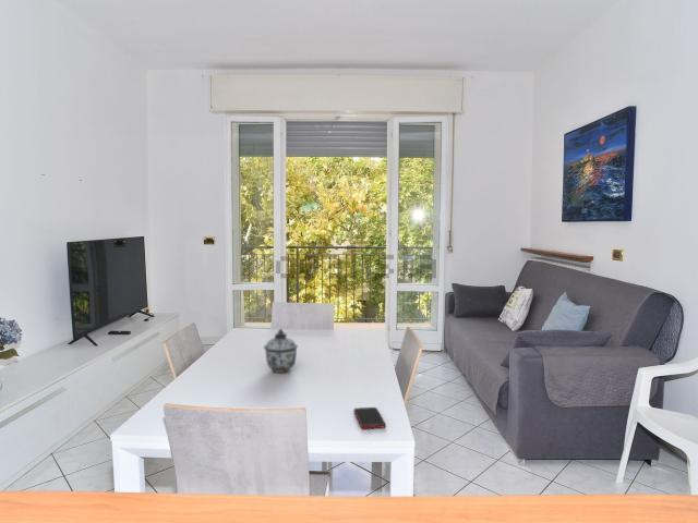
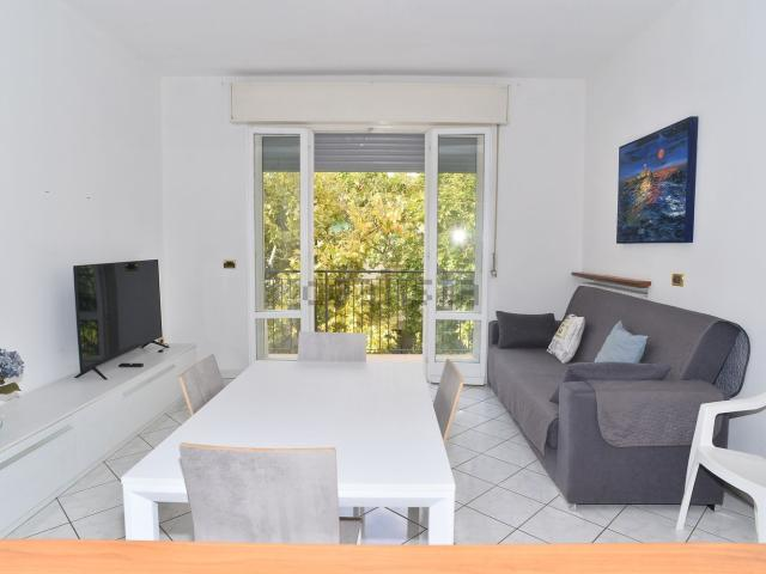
- cell phone [353,406,387,429]
- lidded jar [263,327,299,374]
